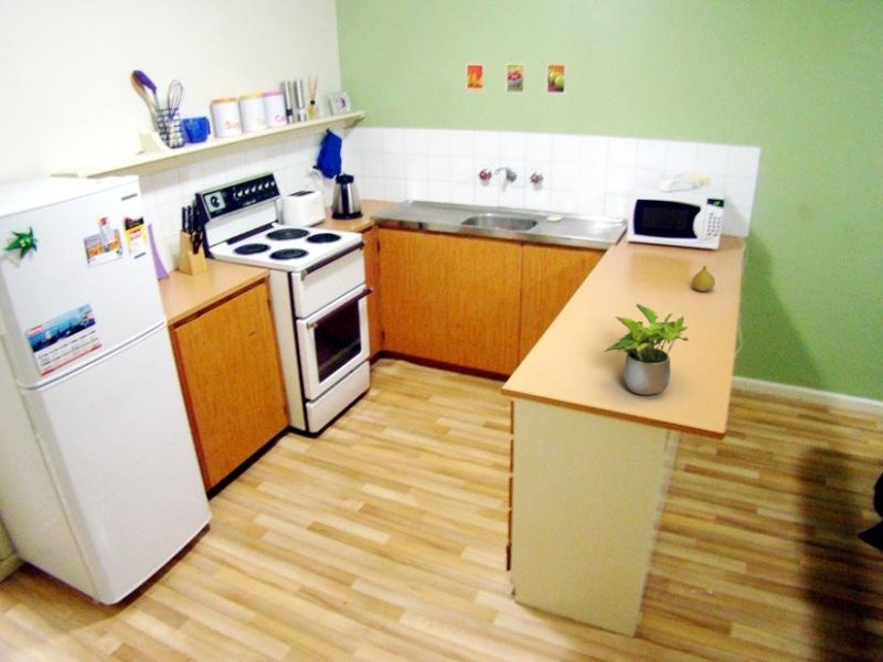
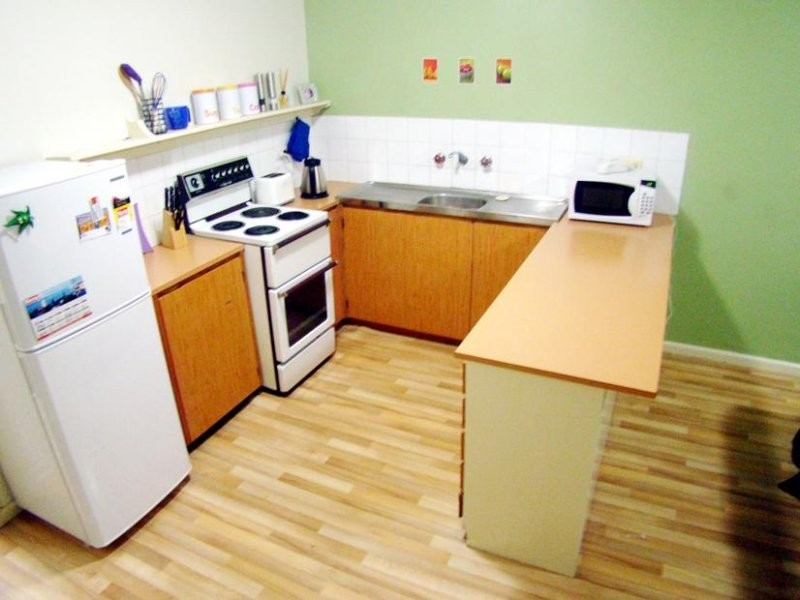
- fruit [691,265,716,292]
- potted plant [603,302,690,396]
